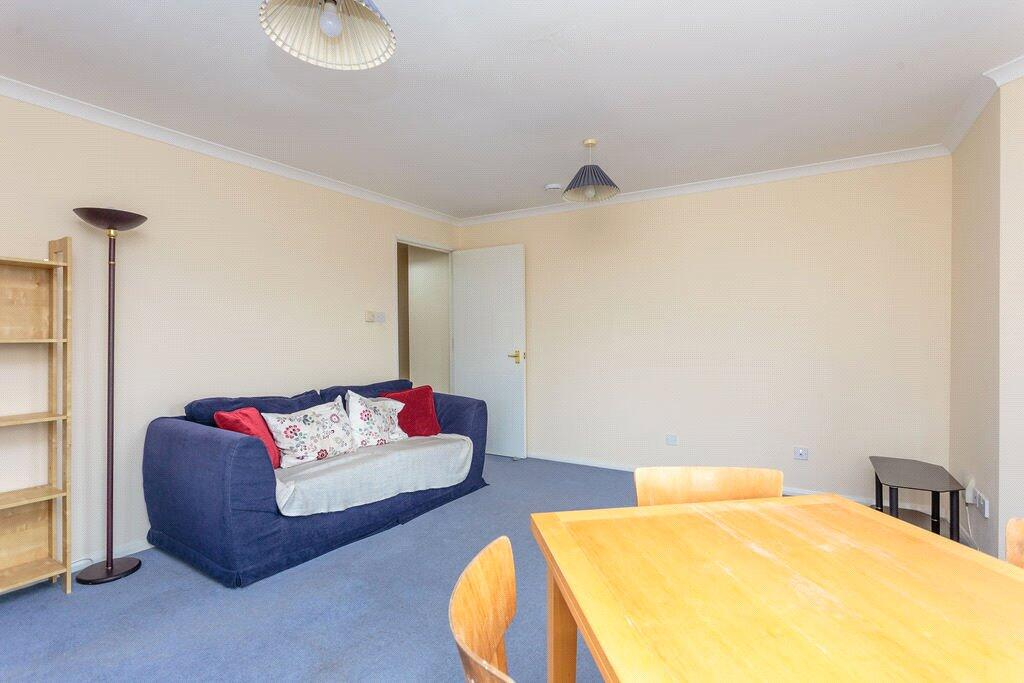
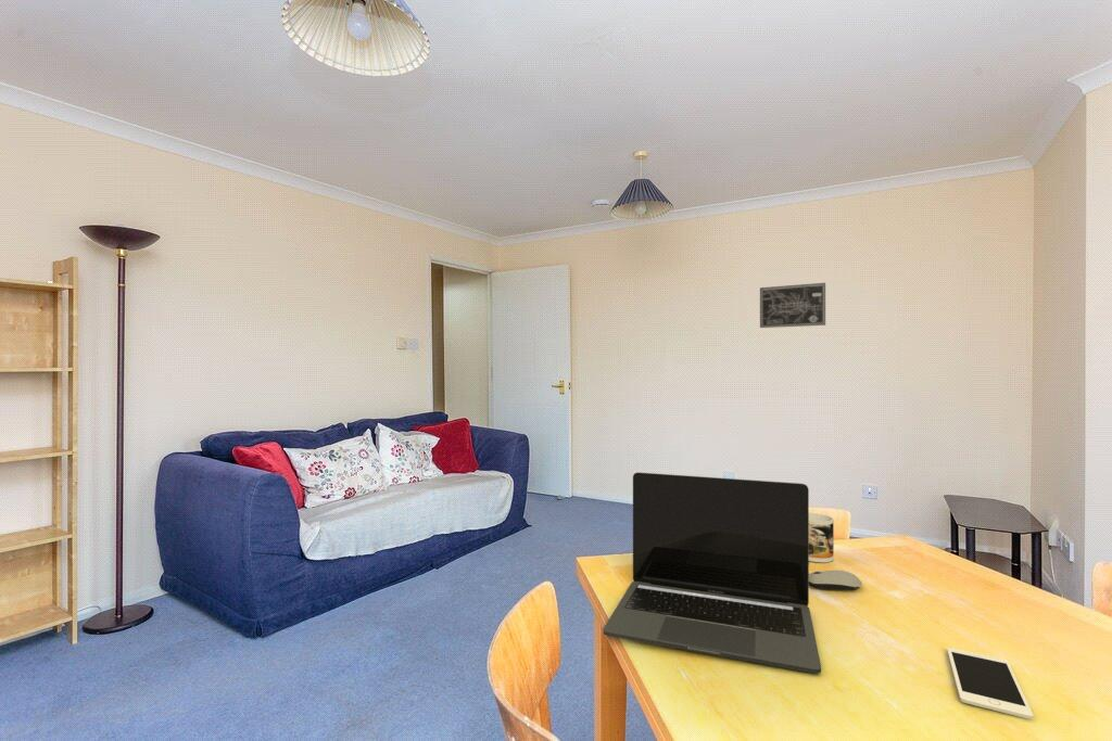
+ computer mouse [809,570,863,591]
+ cell phone [946,647,1034,720]
+ laptop [602,471,822,675]
+ mug [809,512,835,563]
+ wall art [759,282,826,329]
